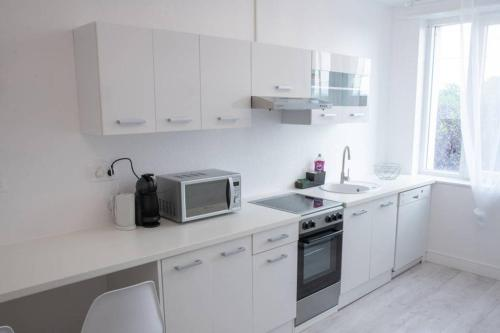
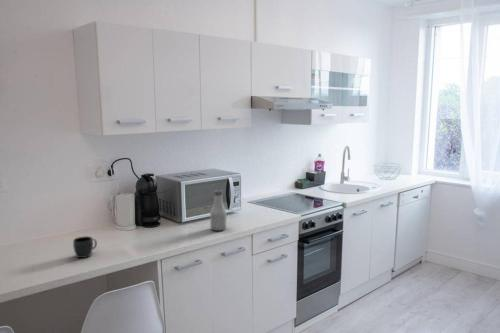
+ bottle [209,189,227,232]
+ mug [72,235,98,259]
